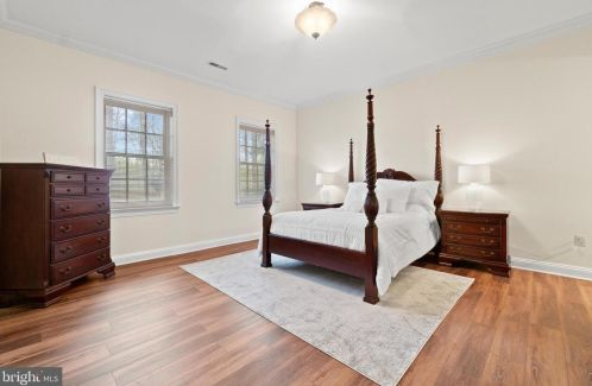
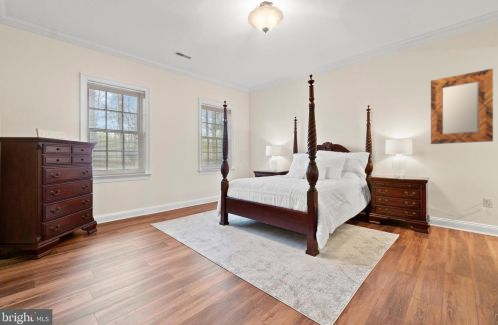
+ home mirror [430,68,494,145]
